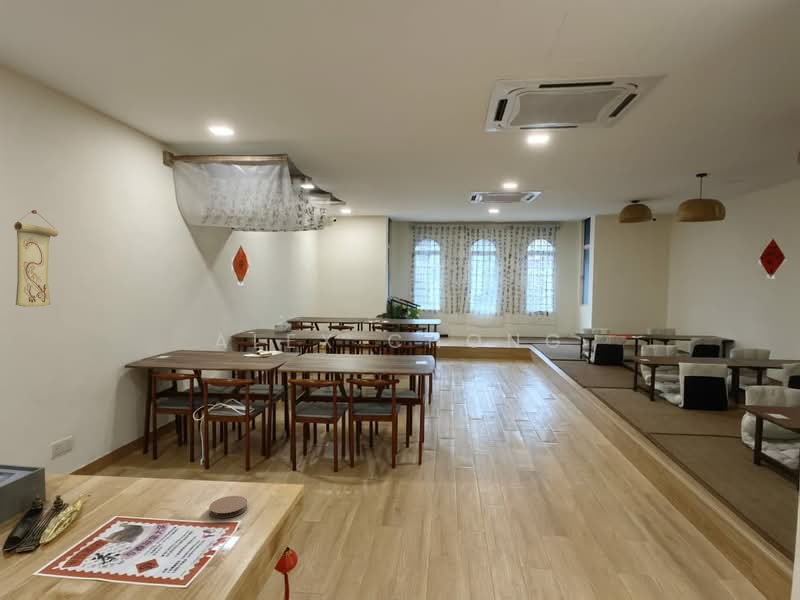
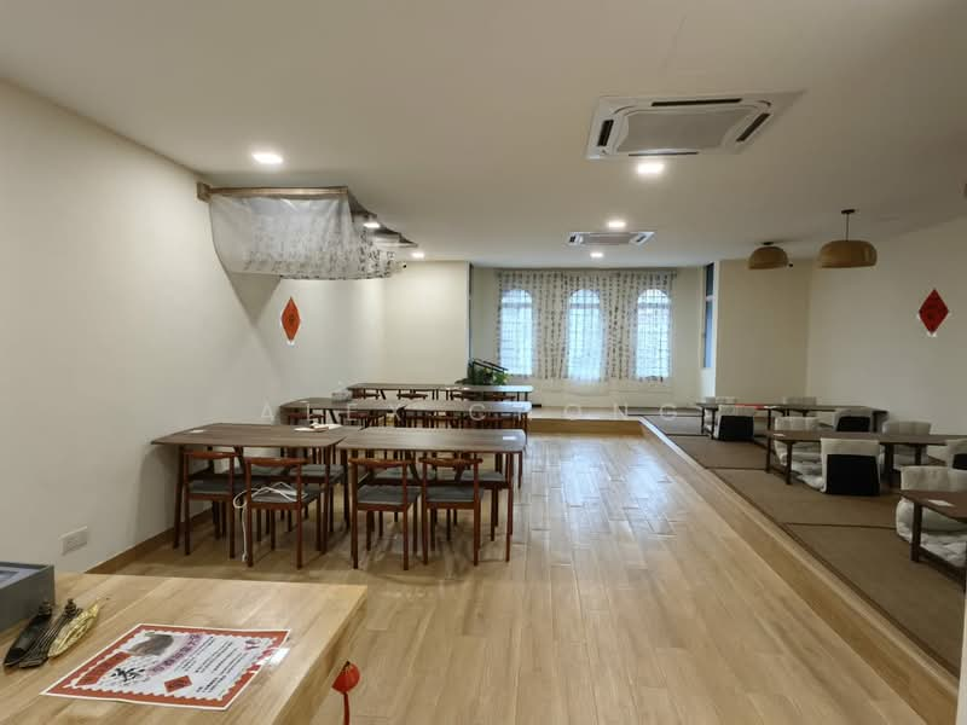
- coaster [208,495,248,519]
- wall scroll [13,209,59,308]
